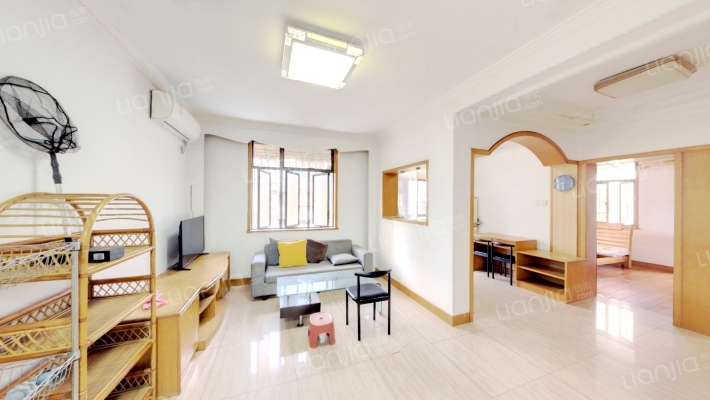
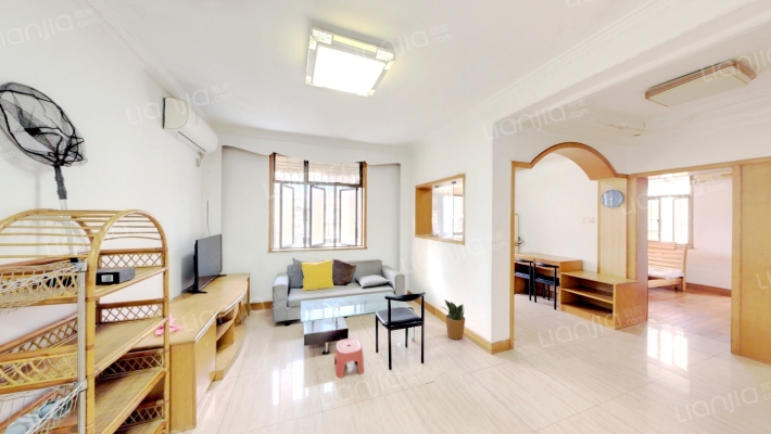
+ potted plant [441,298,466,341]
